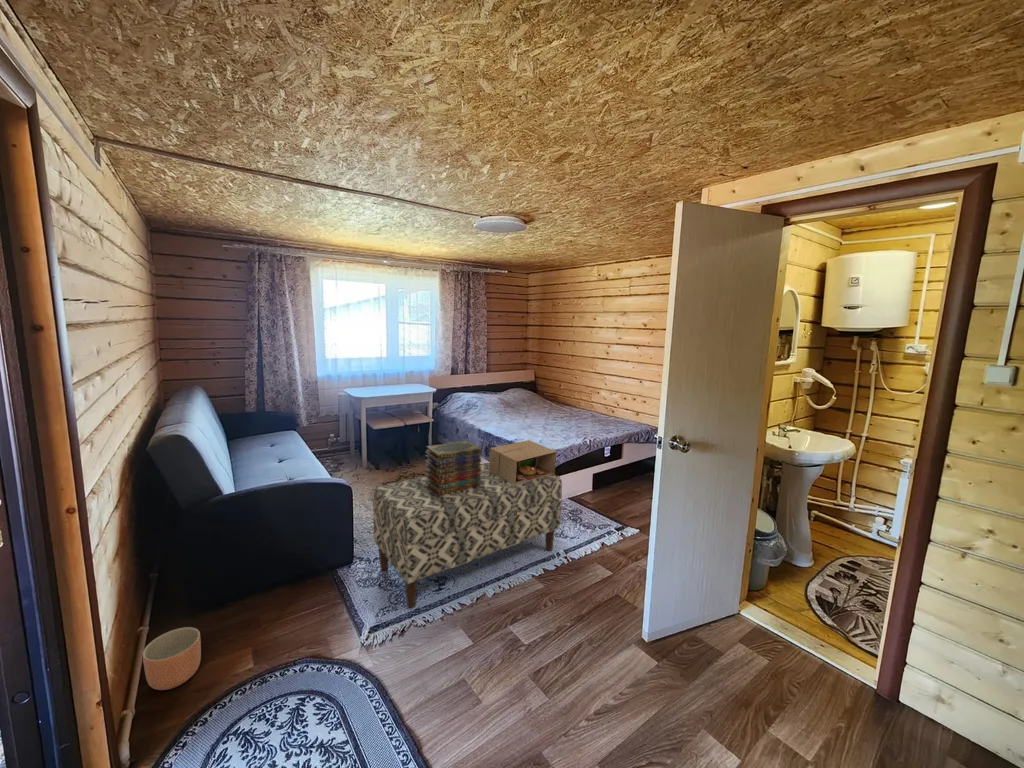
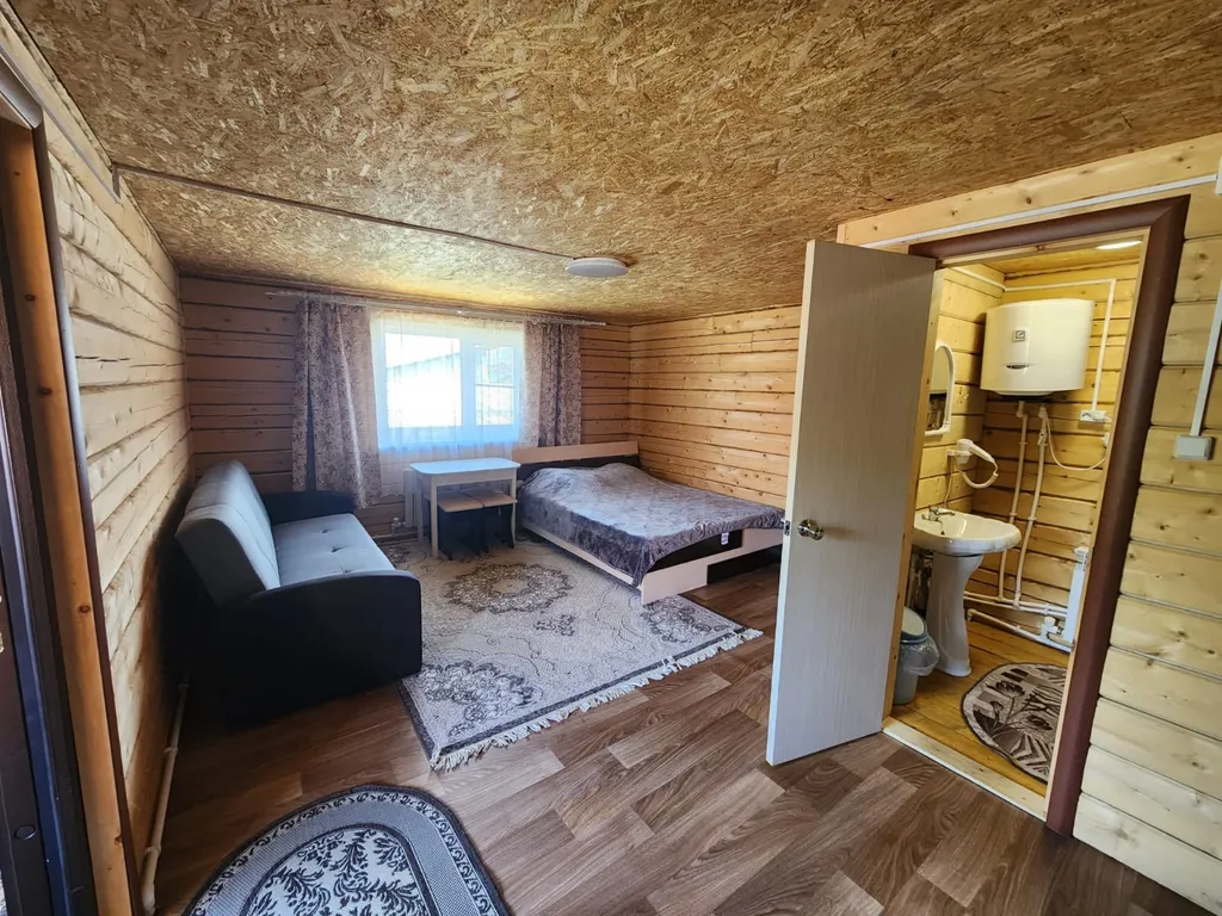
- book stack [424,440,482,496]
- decorative box [489,439,558,485]
- bench [372,461,563,609]
- planter [142,626,202,691]
